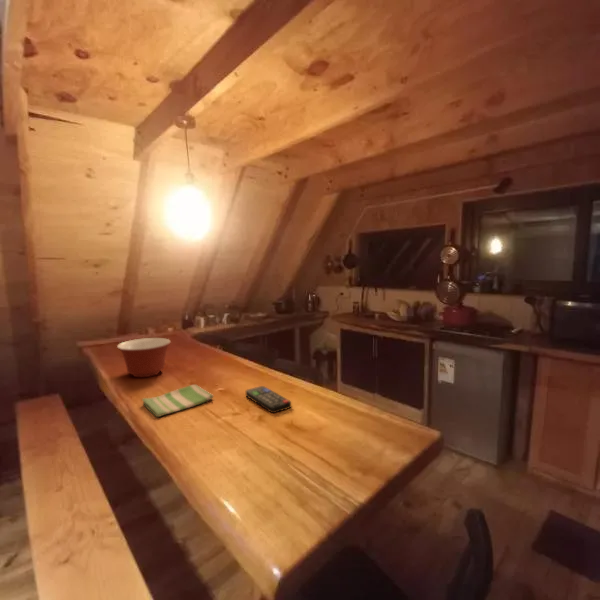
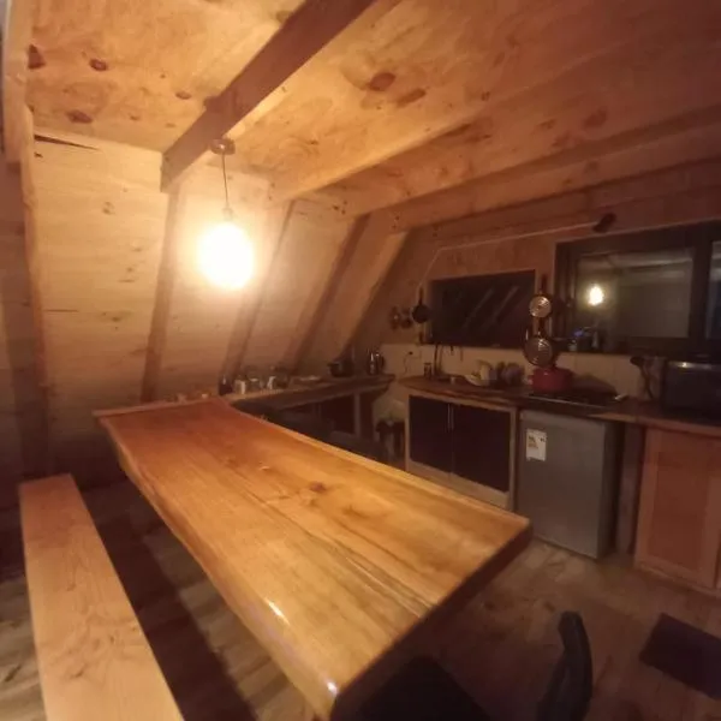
- dish towel [141,384,214,418]
- remote control [245,385,292,414]
- mixing bowl [116,337,172,378]
